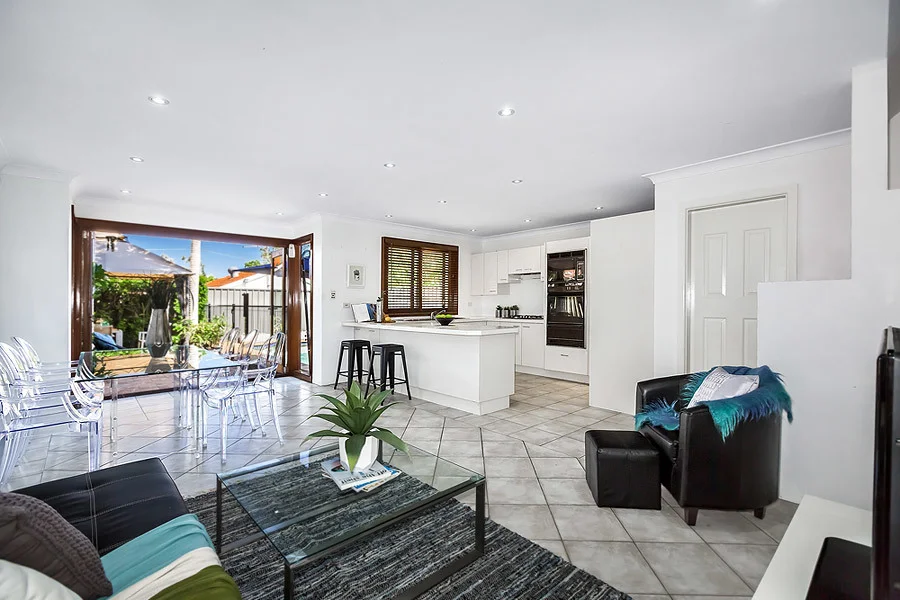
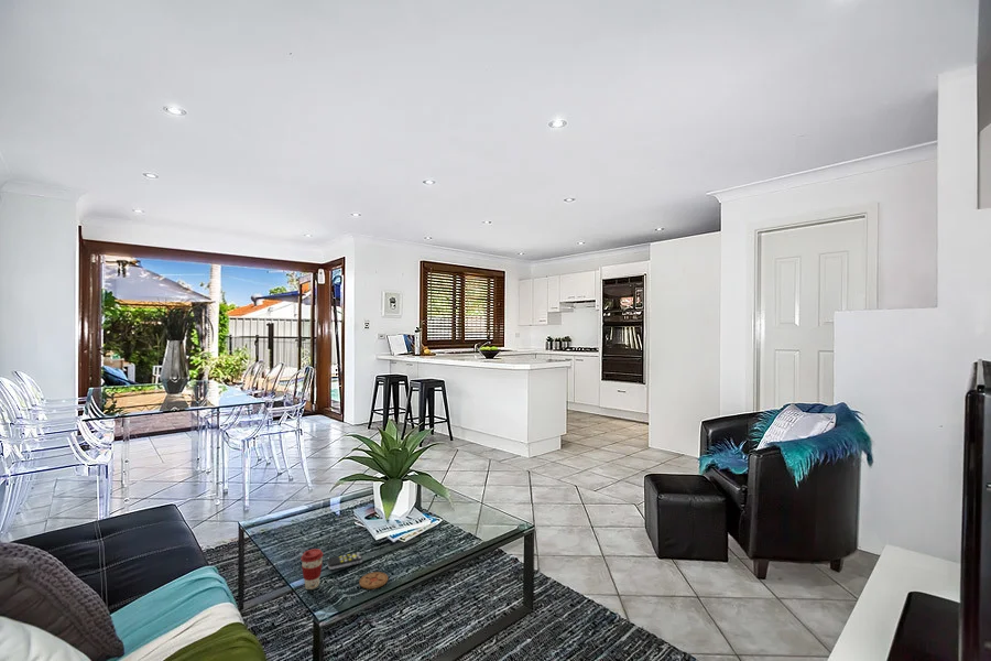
+ coaster [358,571,389,590]
+ remote control [326,551,363,571]
+ coffee cup [300,548,324,590]
